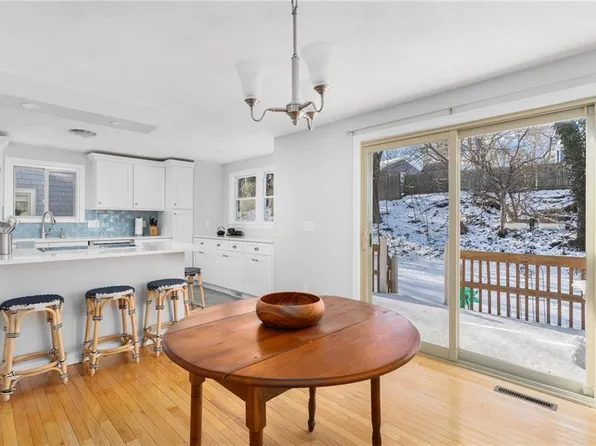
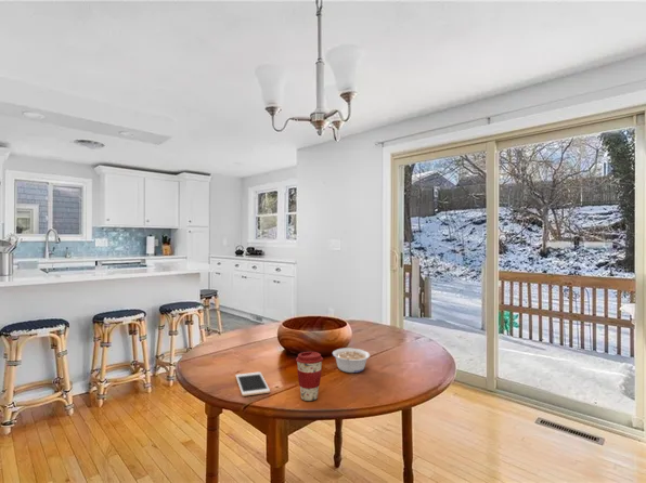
+ coffee cup [295,351,324,402]
+ cell phone [235,371,271,397]
+ legume [332,347,371,374]
